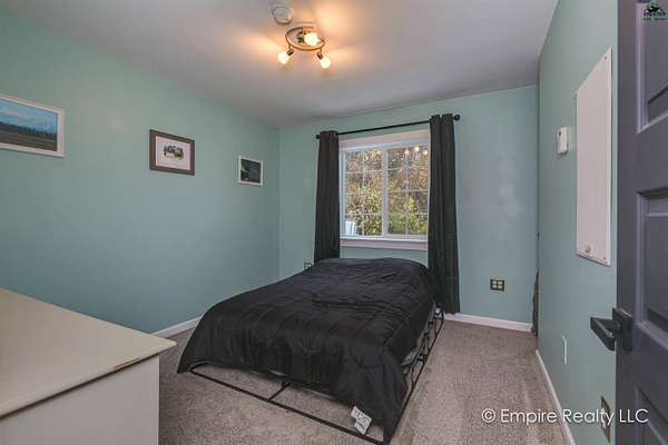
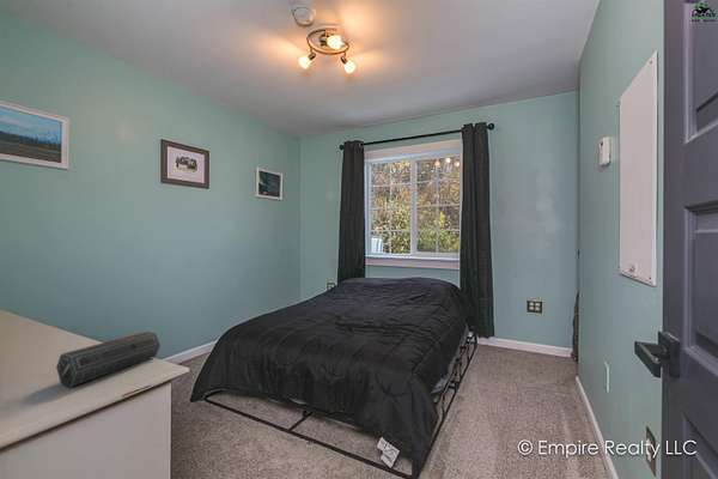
+ speaker [55,331,162,388]
